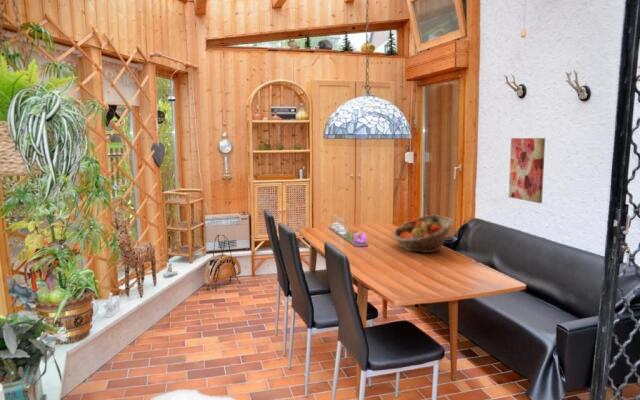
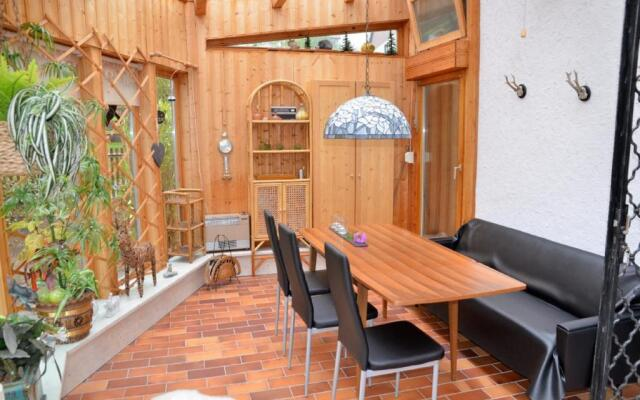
- fruit basket [392,214,455,254]
- wall art [508,137,546,204]
